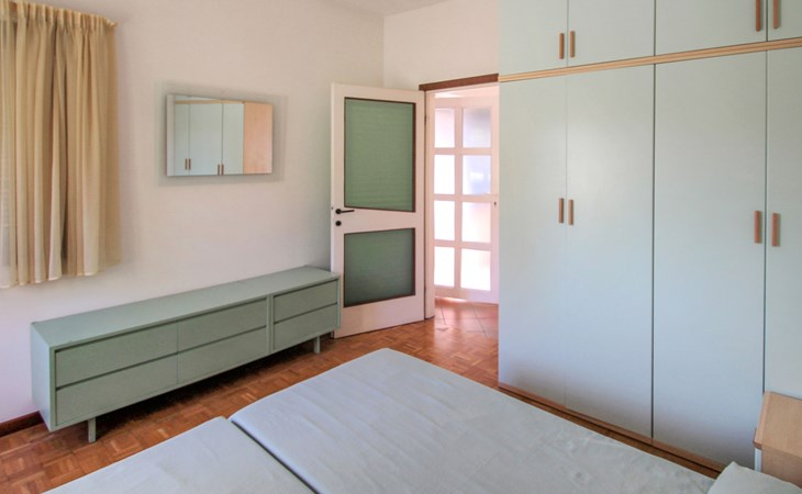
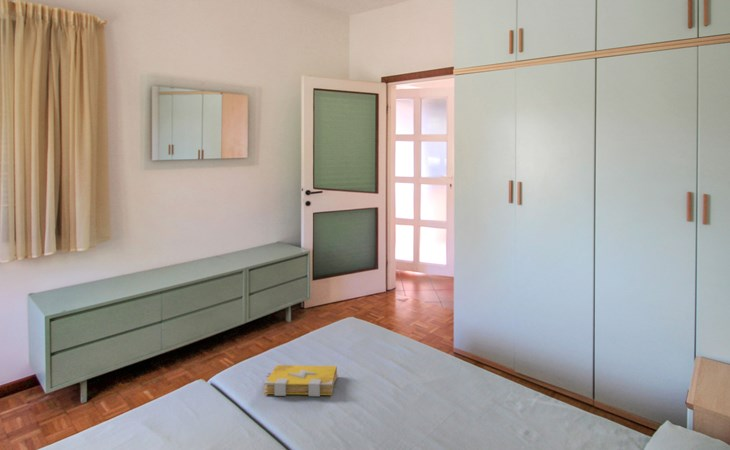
+ spell book [262,364,339,398]
